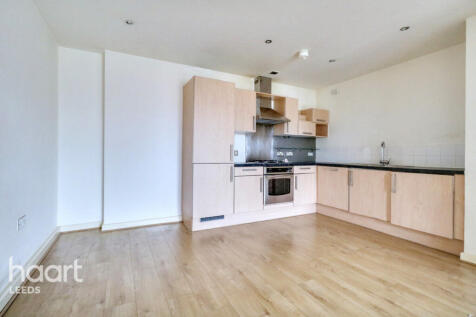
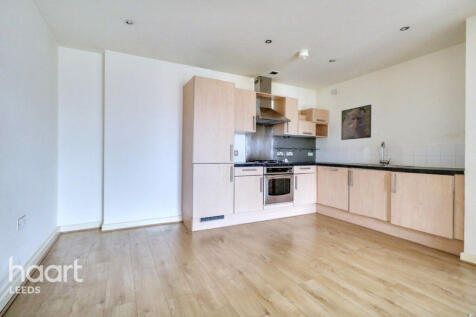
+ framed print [340,104,372,141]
